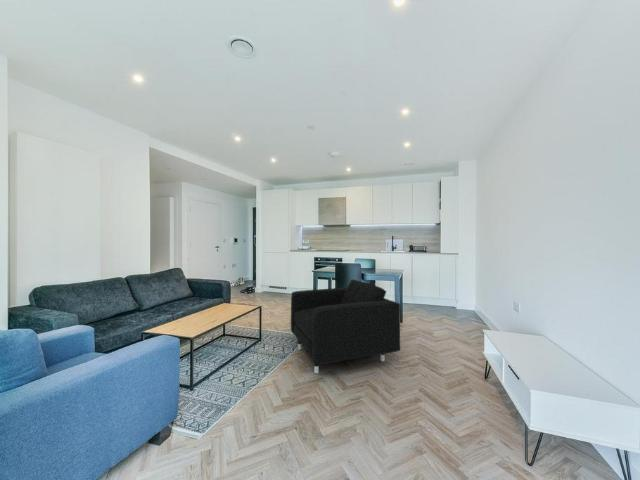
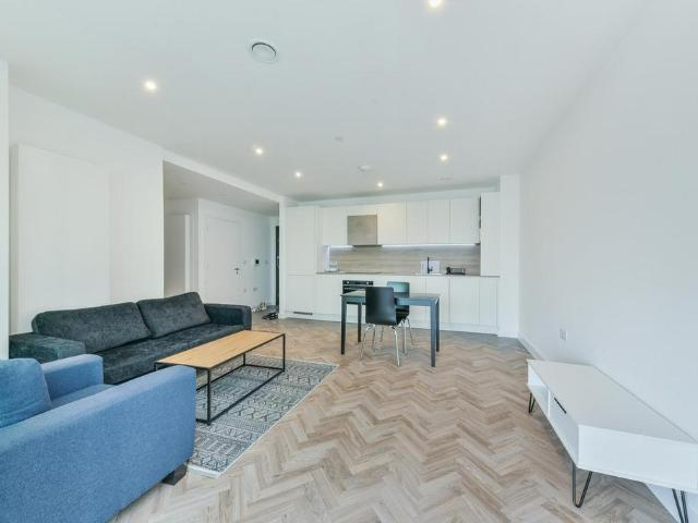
- armchair [290,278,401,374]
